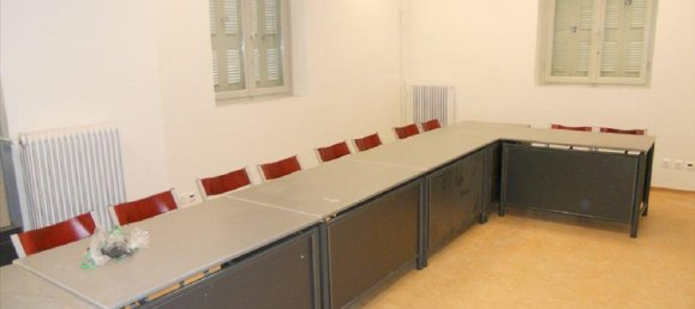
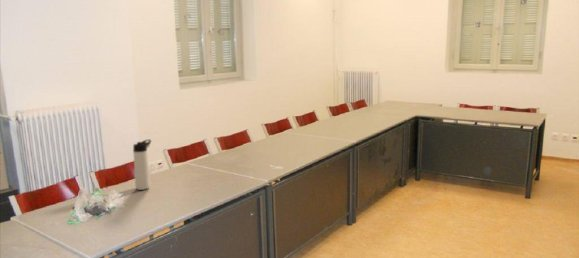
+ thermos bottle [132,139,152,191]
